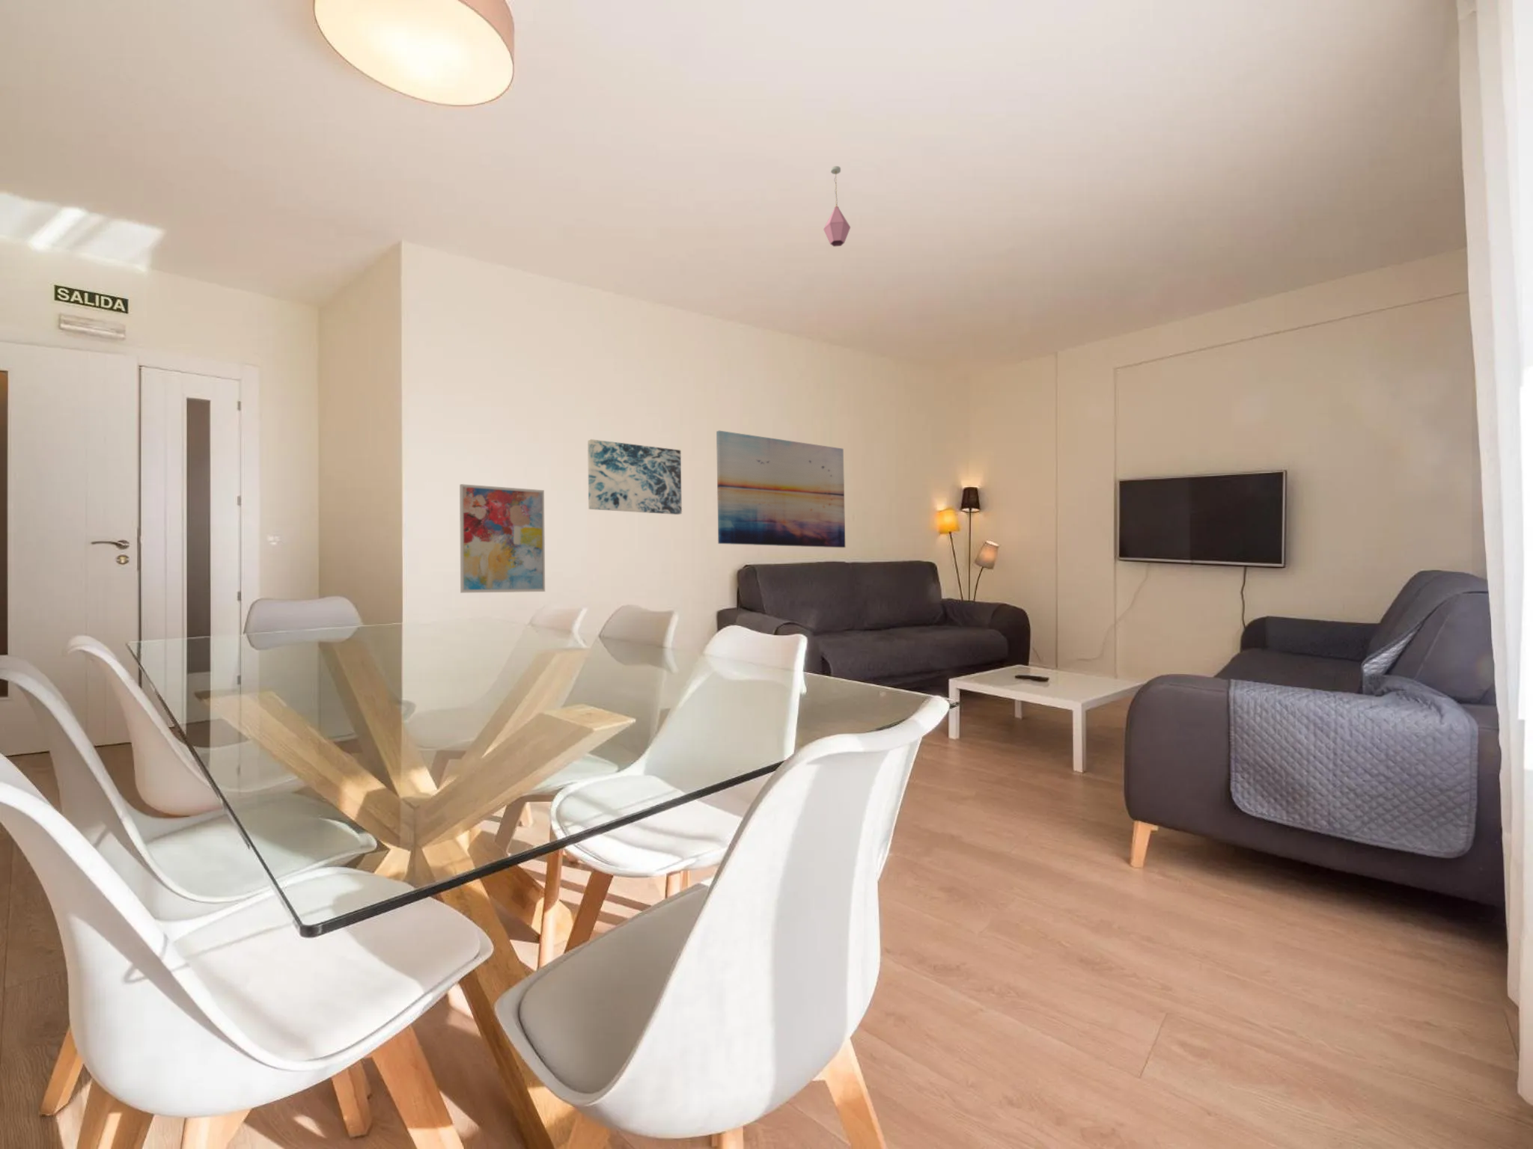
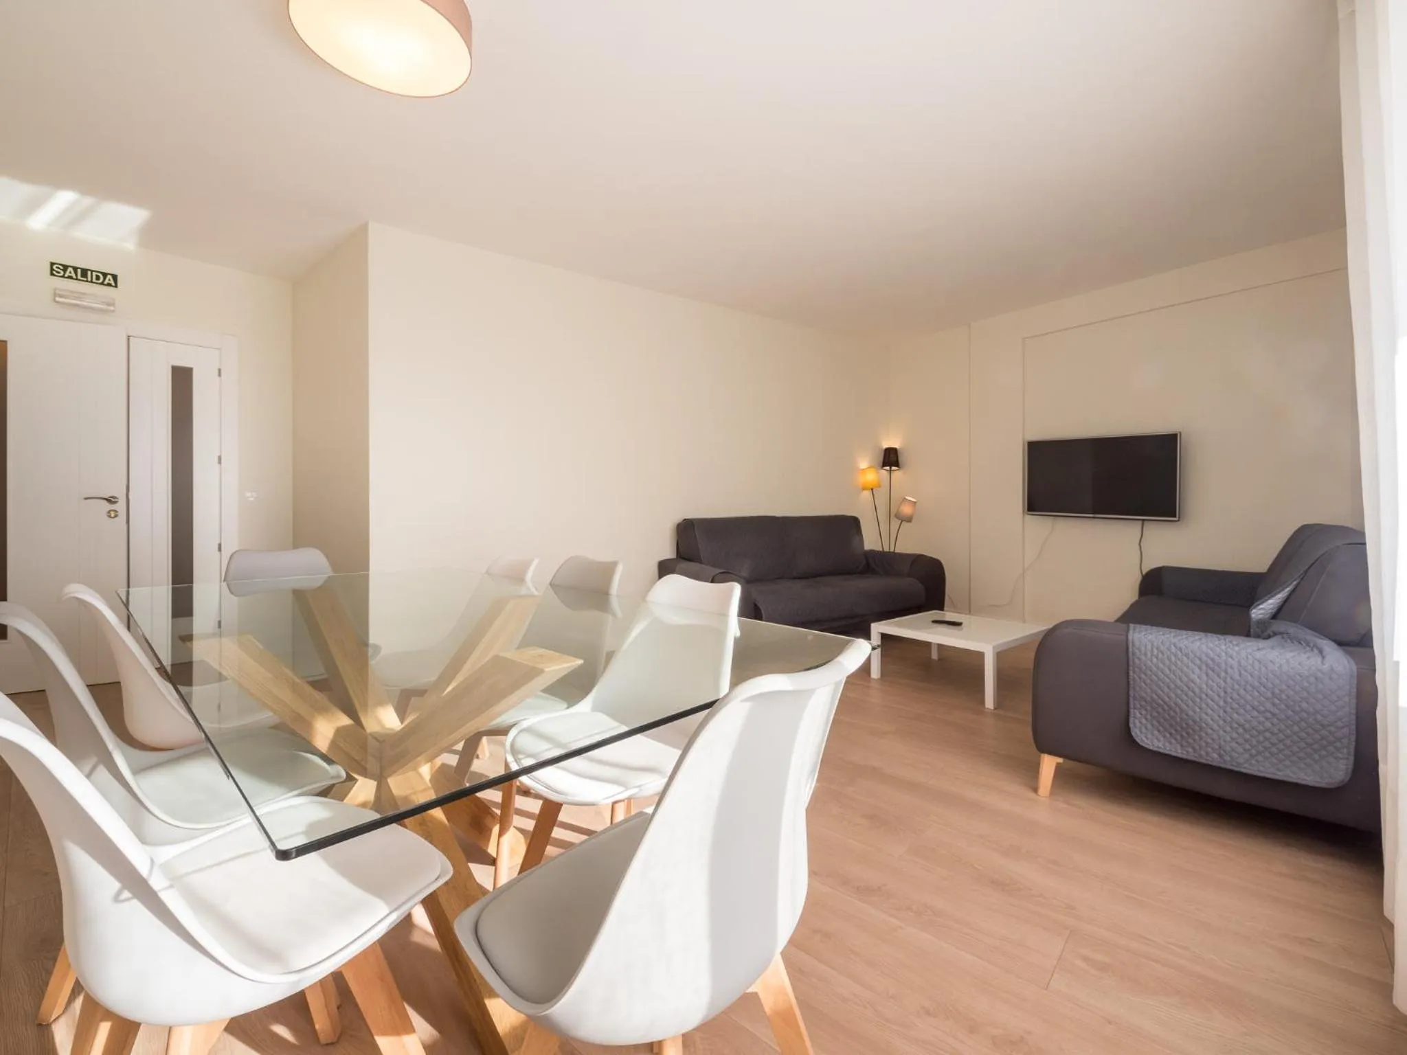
- pendant light [823,165,851,247]
- wall art [459,483,546,593]
- wall art [716,430,846,548]
- wall art [587,438,683,515]
